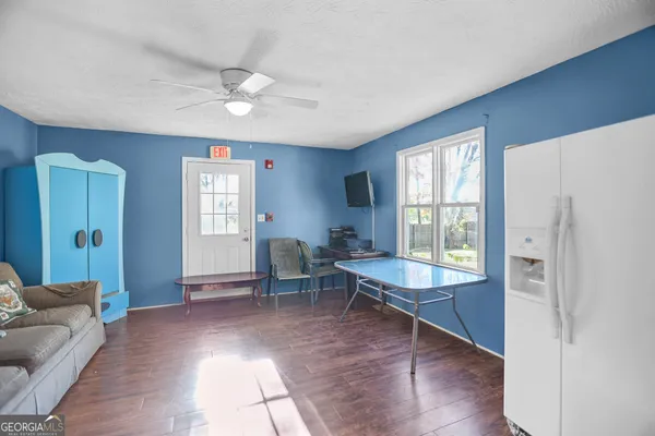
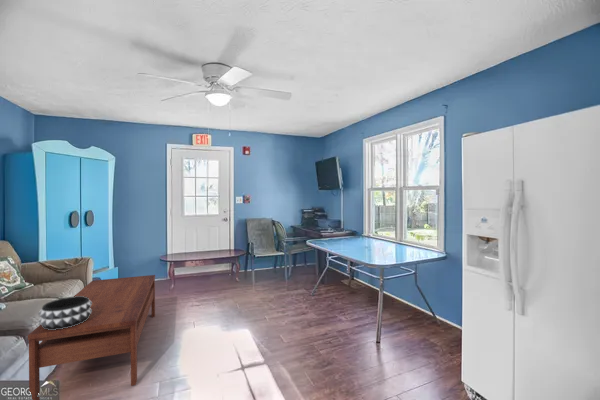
+ decorative bowl [37,295,92,330]
+ coffee table [27,274,156,400]
